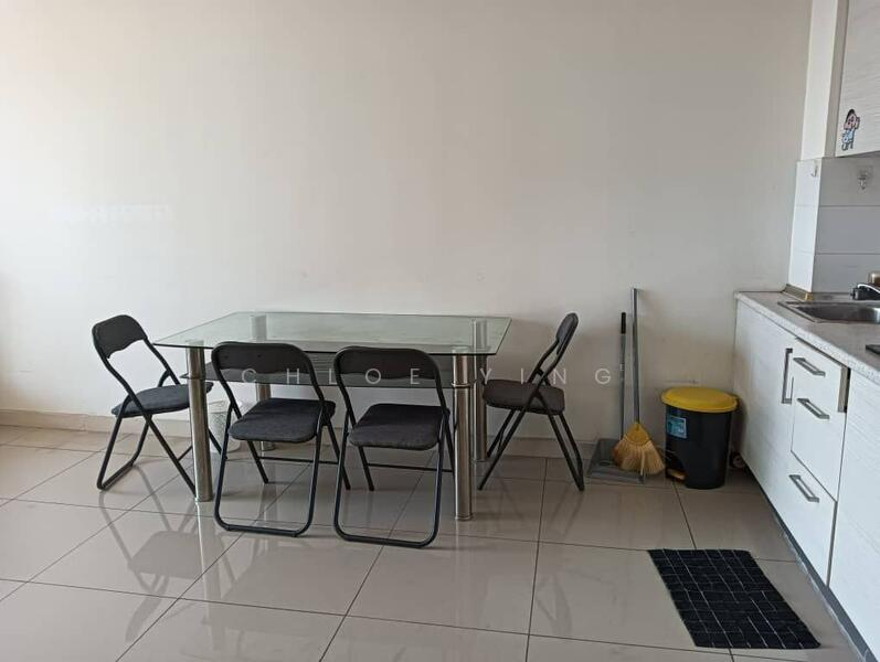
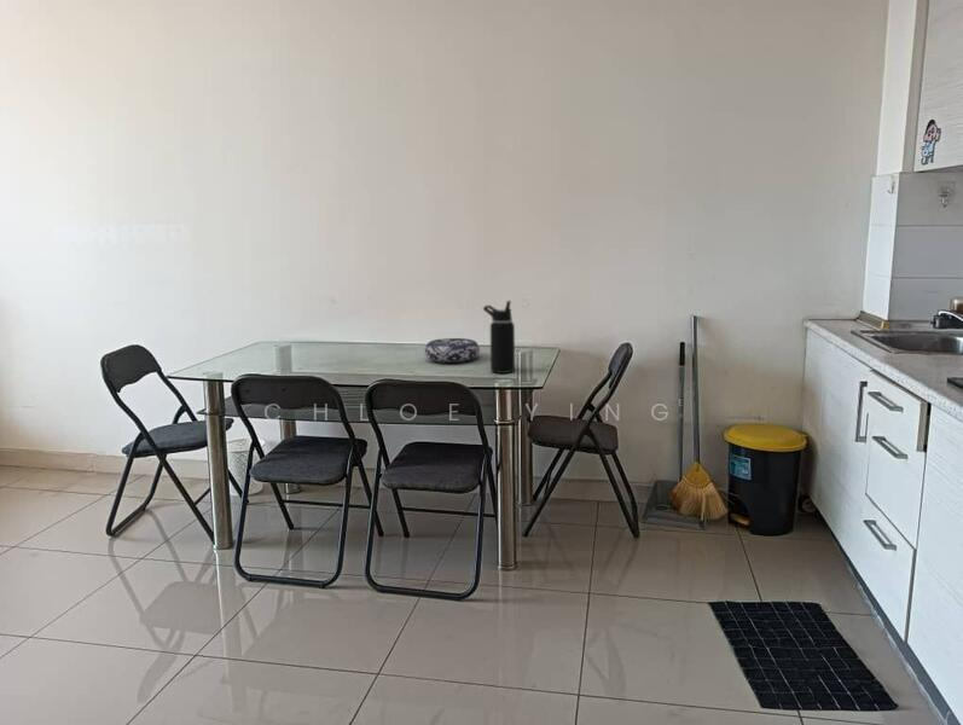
+ decorative bowl [424,337,481,364]
+ water bottle [482,300,516,375]
